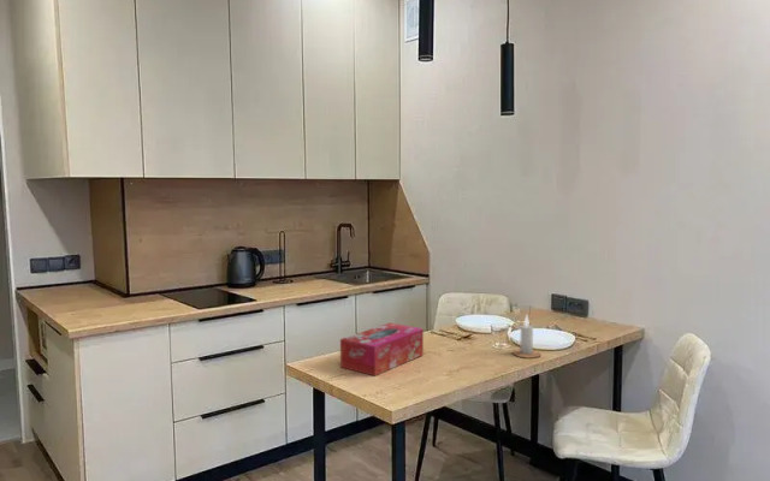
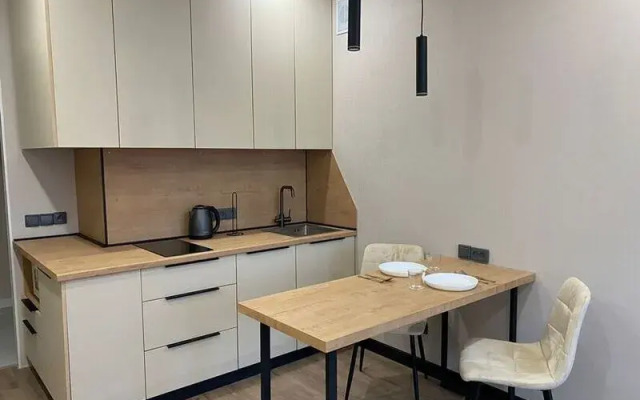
- candle [511,314,541,360]
- tissue box [339,321,425,378]
